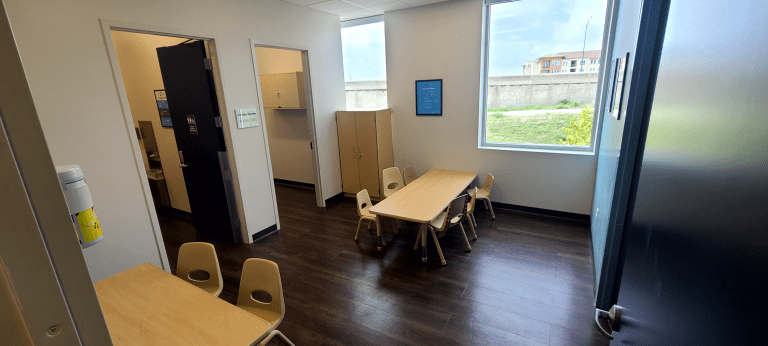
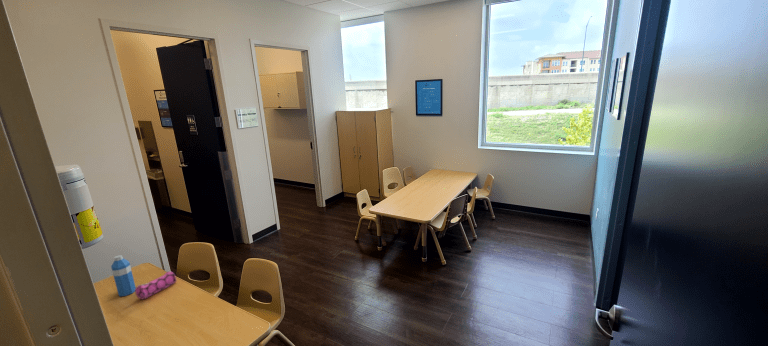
+ pencil case [134,271,178,300]
+ water bottle [110,254,136,297]
